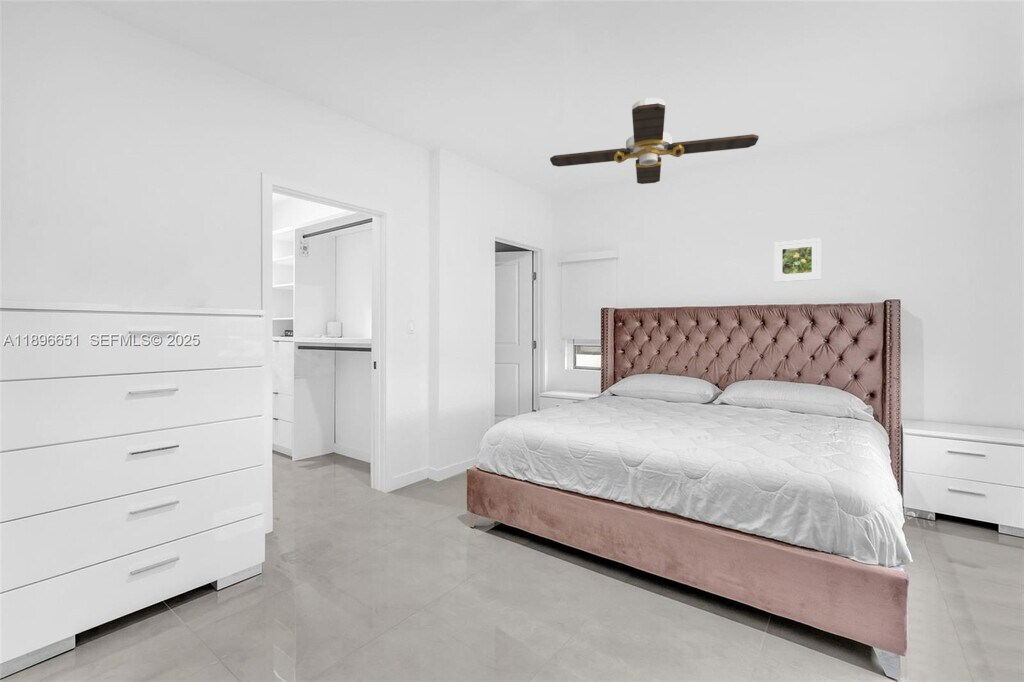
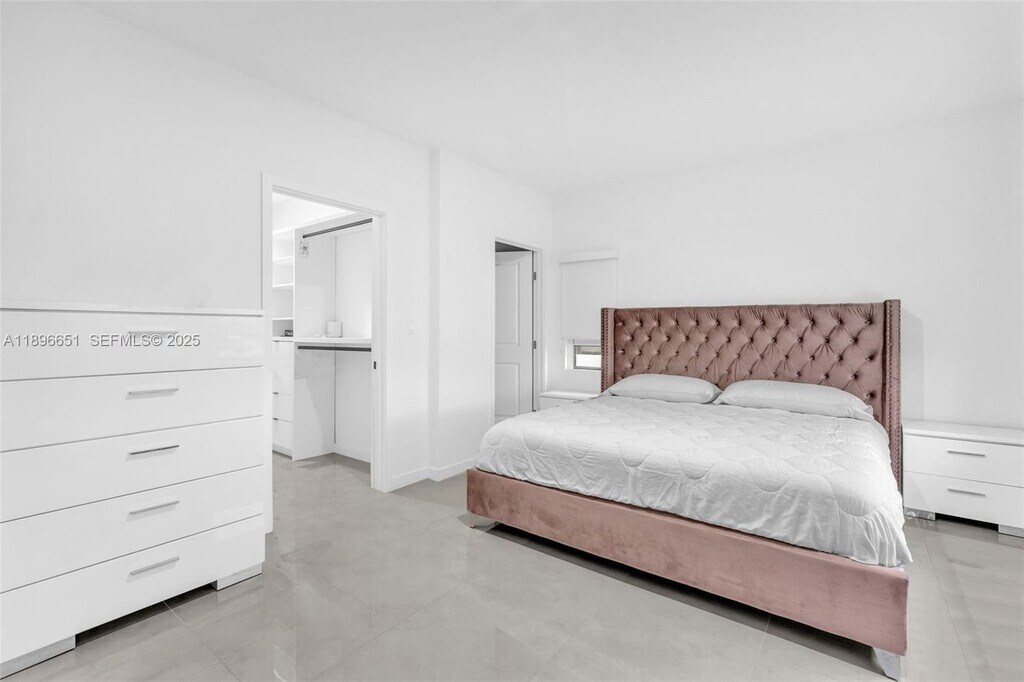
- ceiling fan [549,97,760,185]
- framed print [773,237,822,283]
